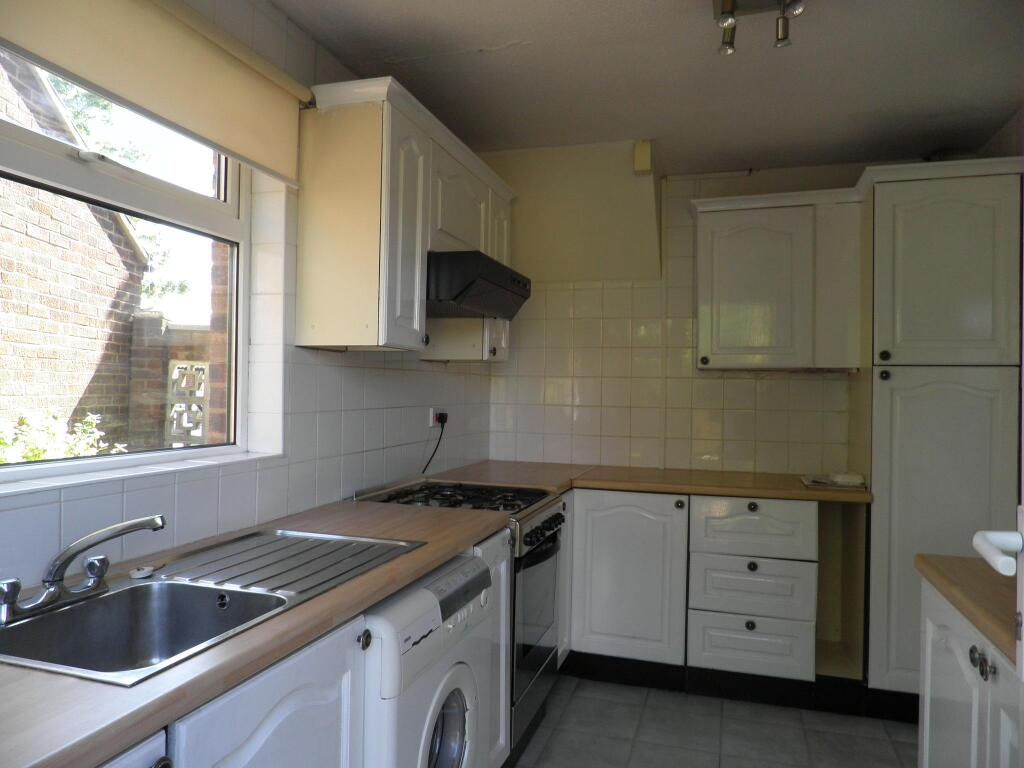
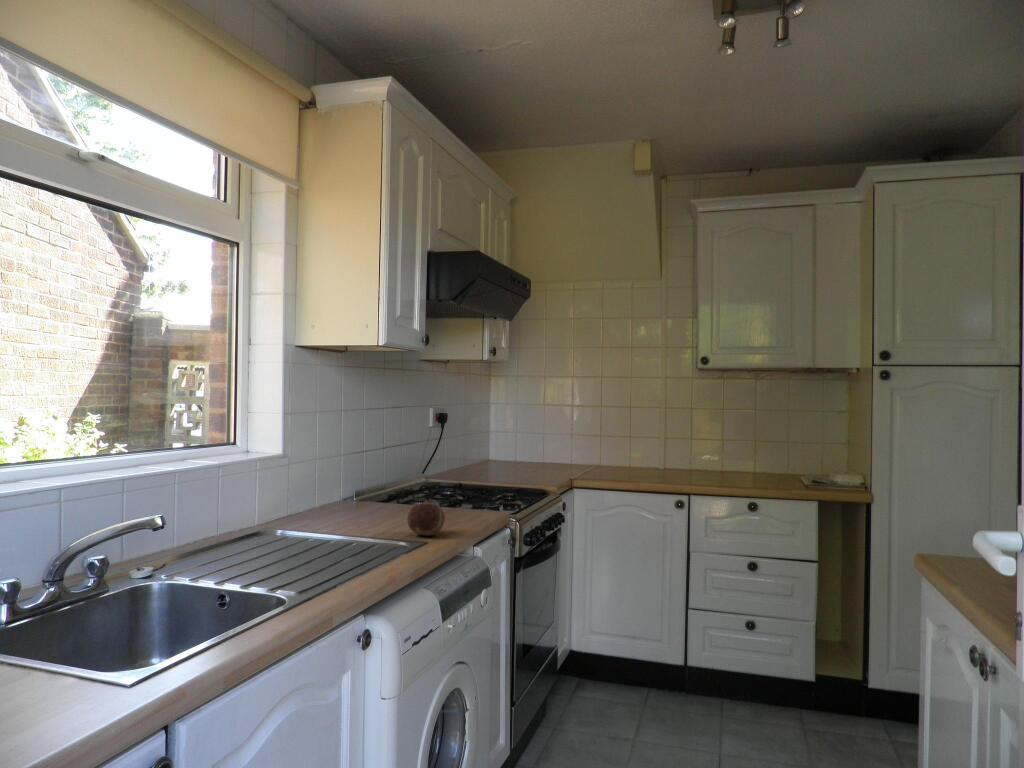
+ fruit [406,497,446,537]
